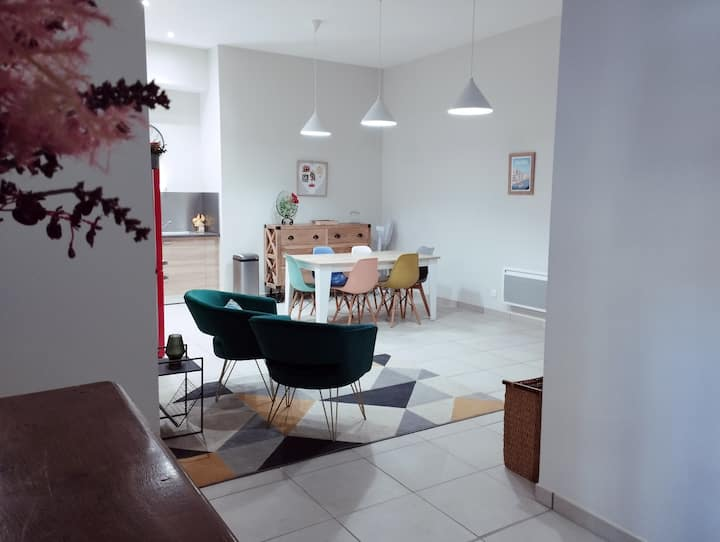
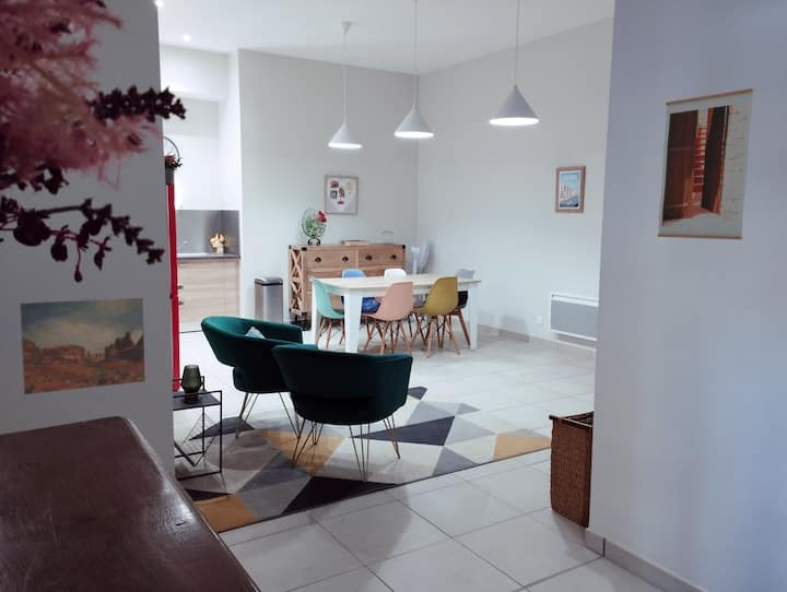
+ wall art [656,87,755,240]
+ wall art [19,296,146,395]
